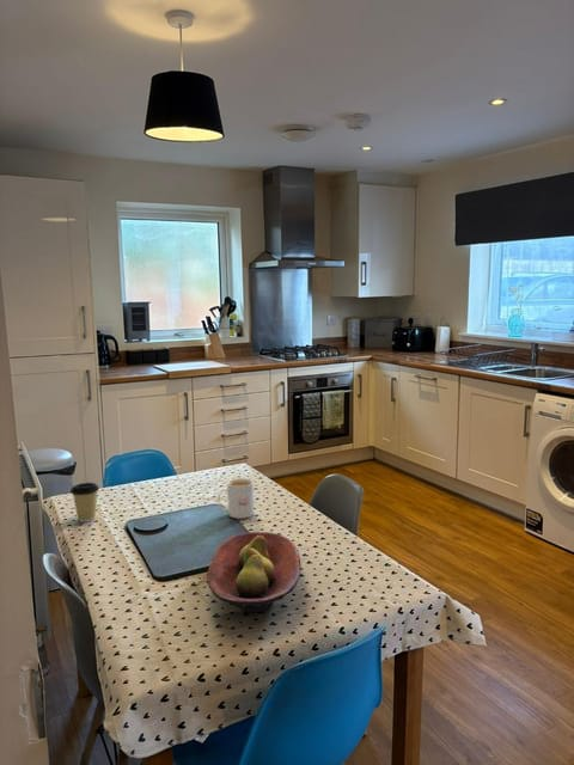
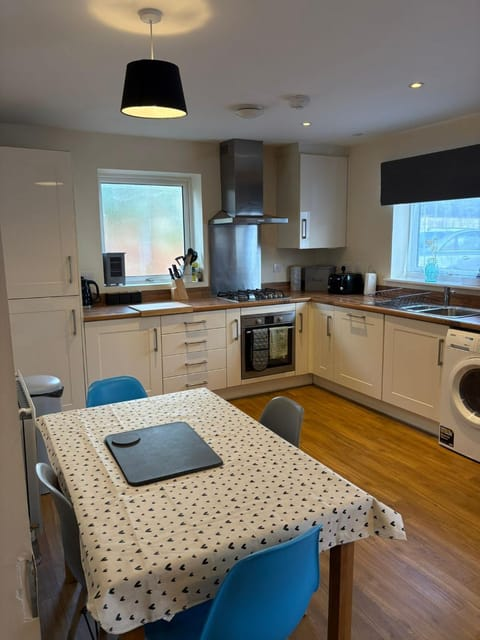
- fruit bowl [206,531,303,613]
- mug [216,477,255,520]
- coffee cup [69,482,100,524]
